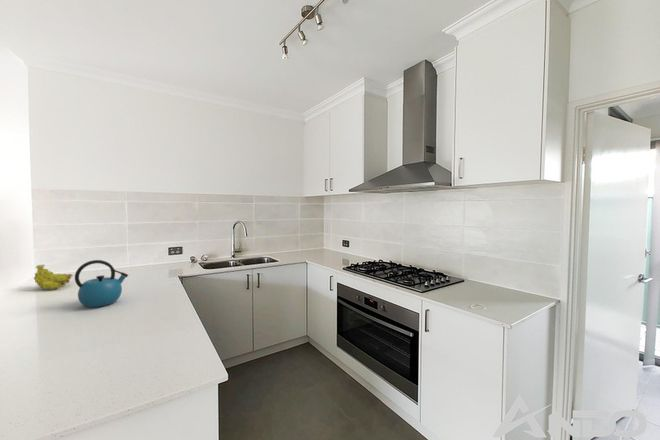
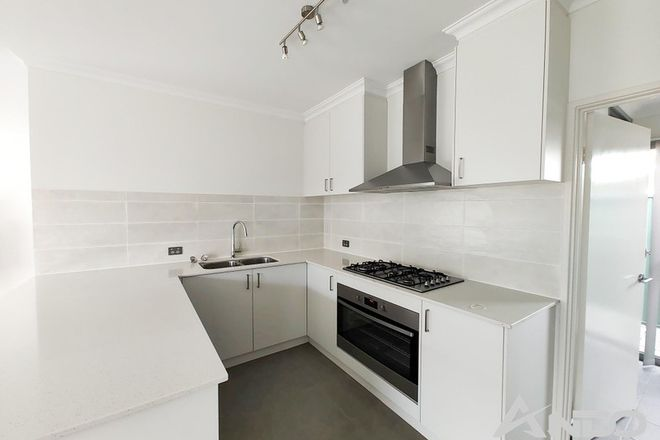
- fruit [33,264,74,291]
- kettle [74,259,129,308]
